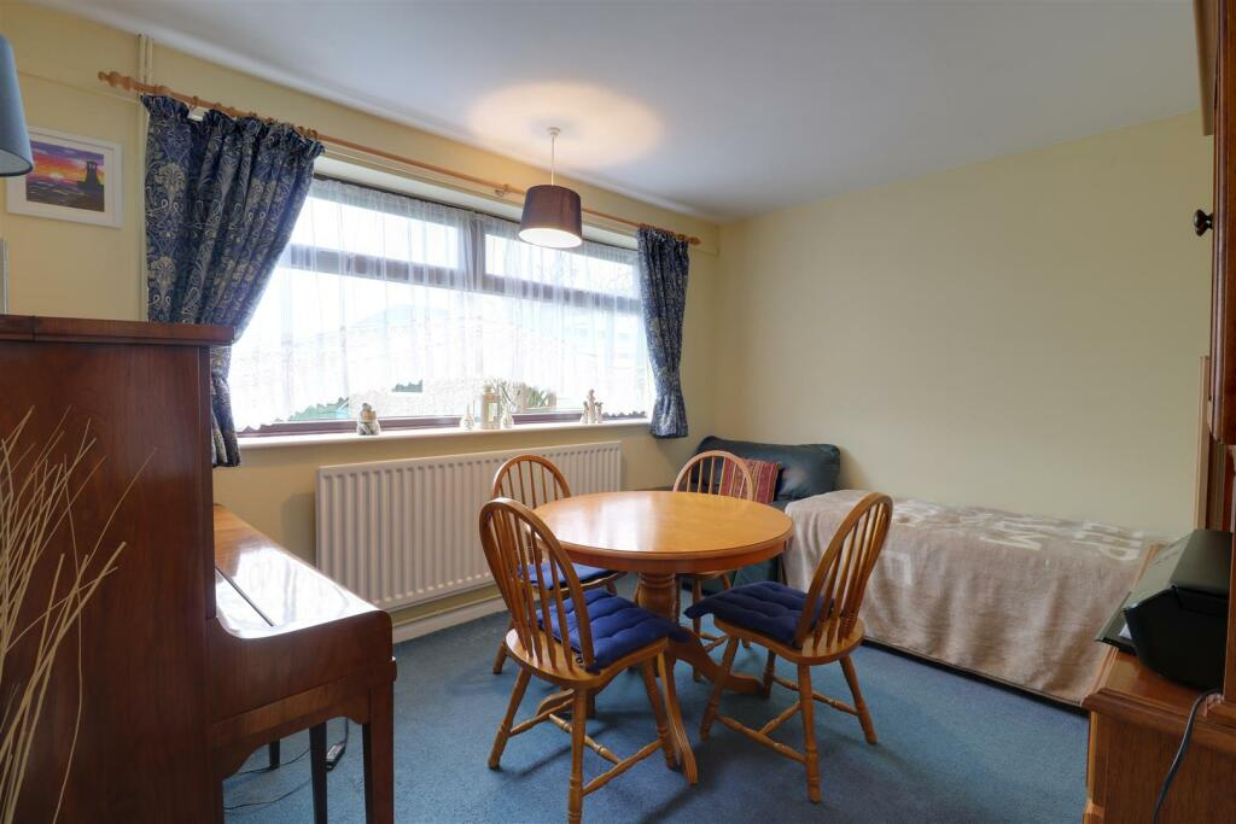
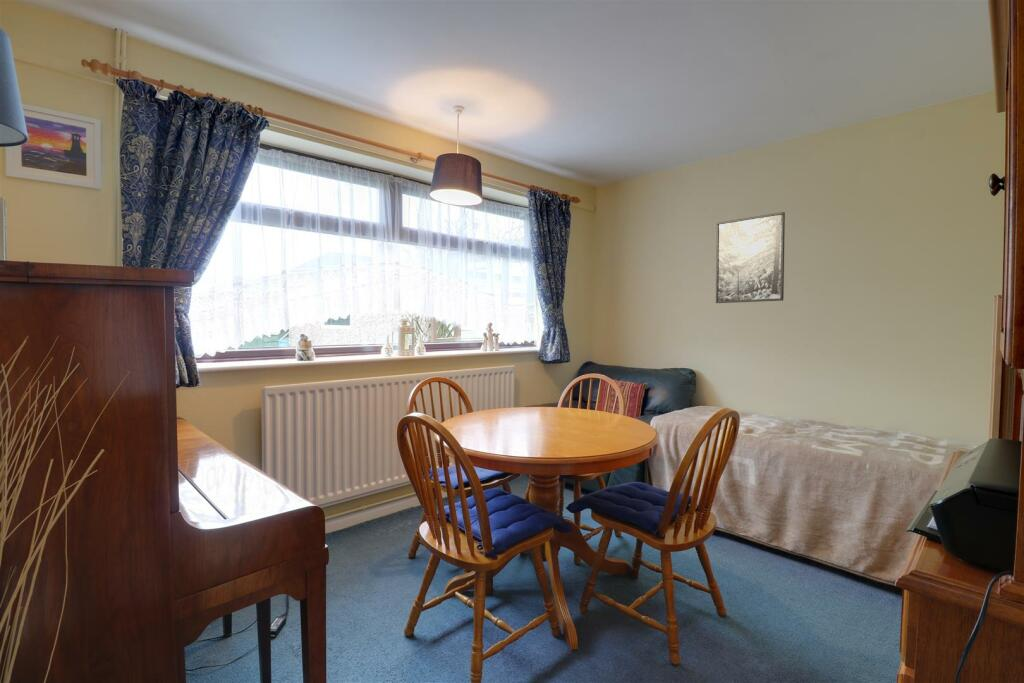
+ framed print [715,211,786,304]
